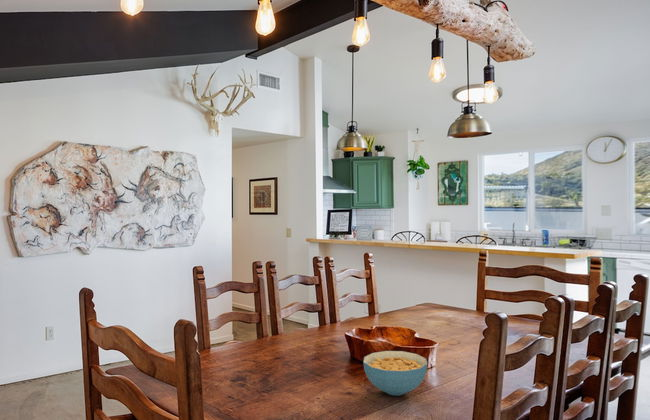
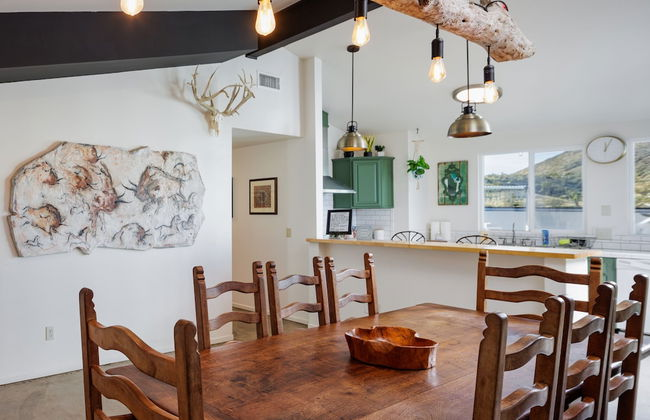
- cereal bowl [362,350,428,396]
